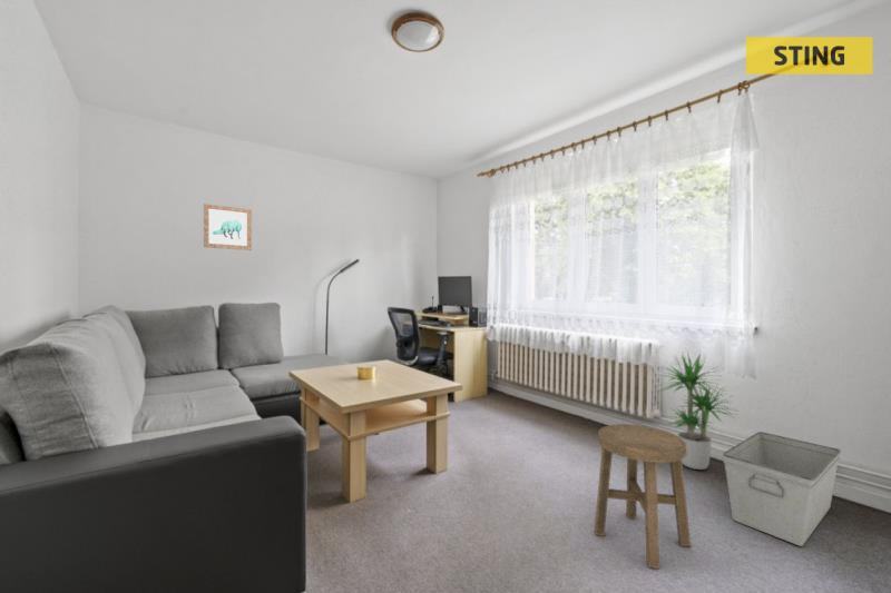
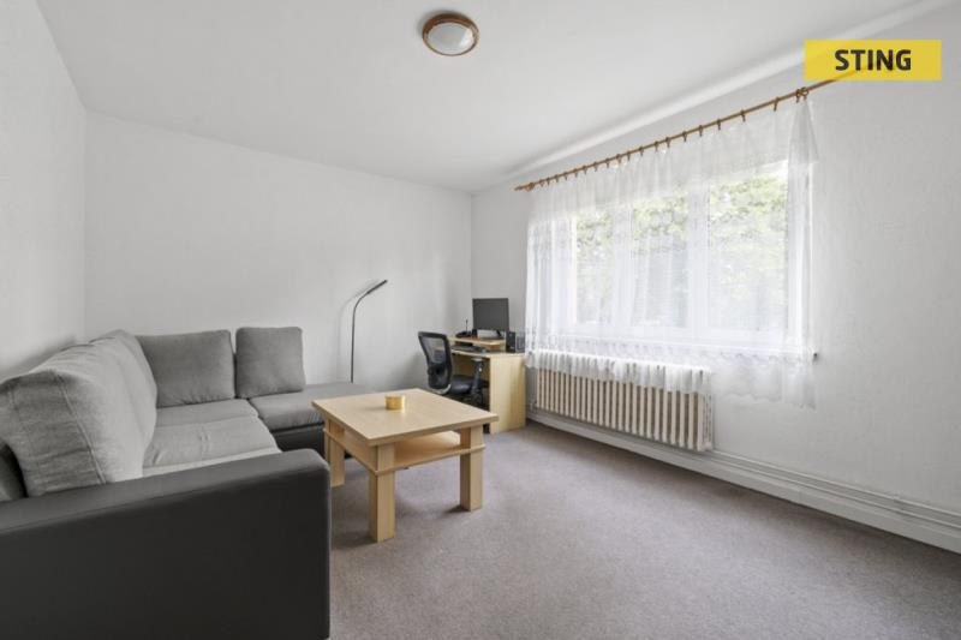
- potted plant [656,350,740,471]
- wall art [203,202,253,251]
- stool [594,423,692,570]
- storage bin [722,431,842,547]
